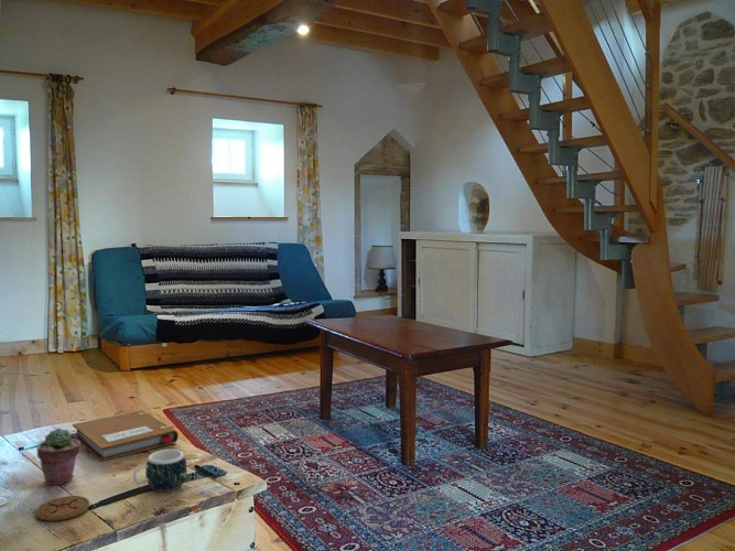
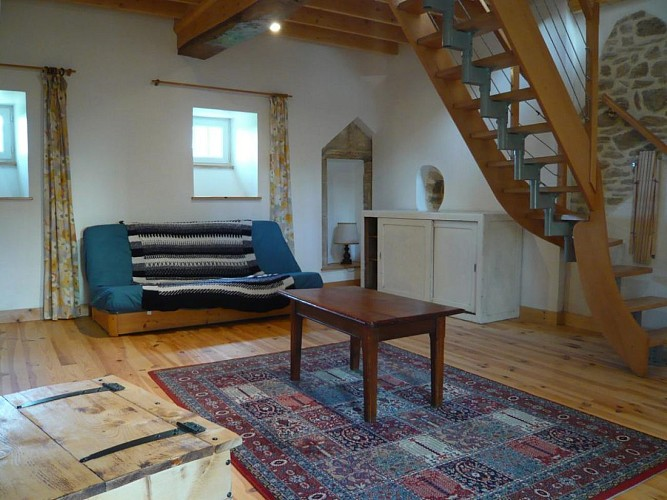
- coaster [35,495,90,522]
- mug [132,449,188,493]
- notebook [72,409,180,463]
- potted succulent [36,426,82,486]
